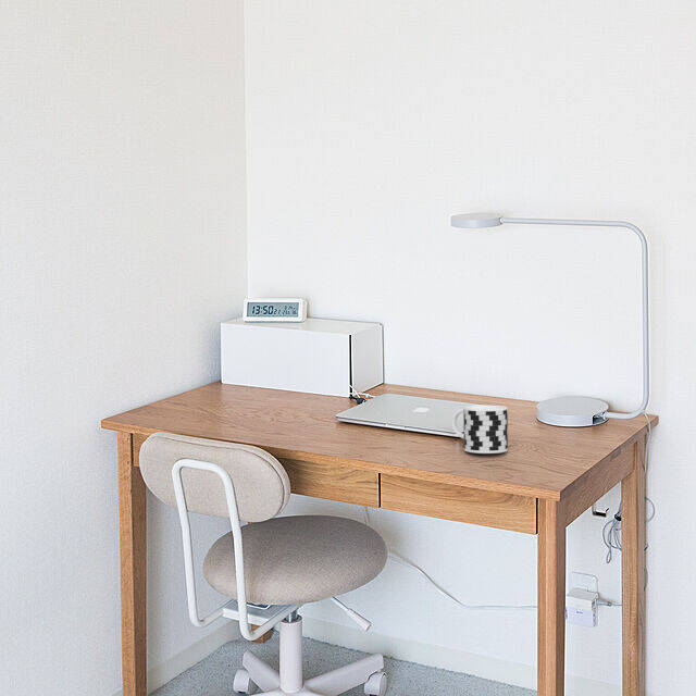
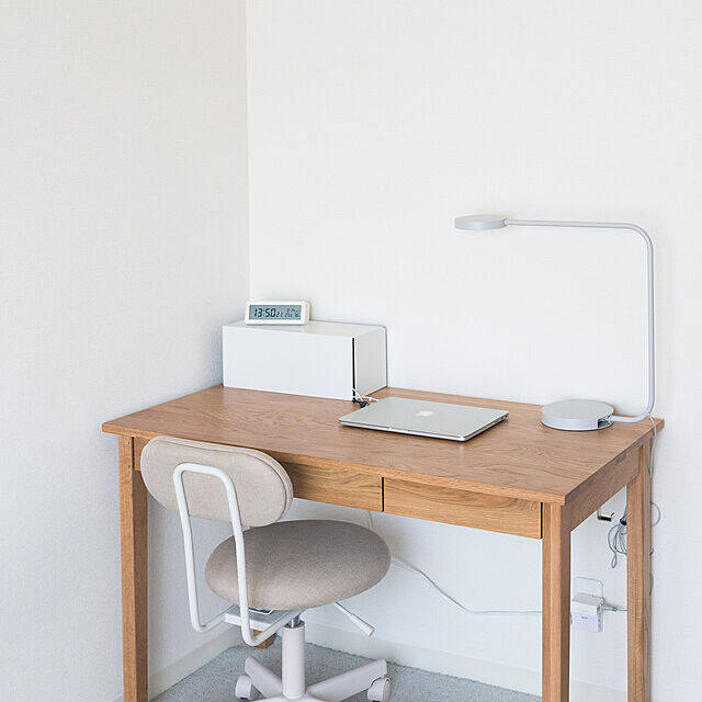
- cup [451,405,509,455]
